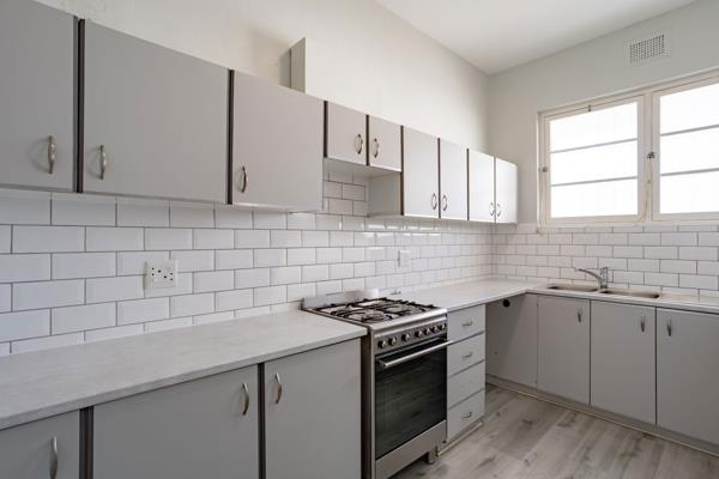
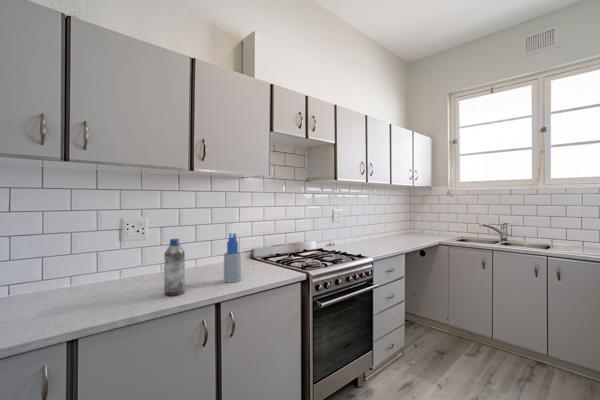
+ water bottle [163,238,186,297]
+ spray bottle [223,232,242,283]
